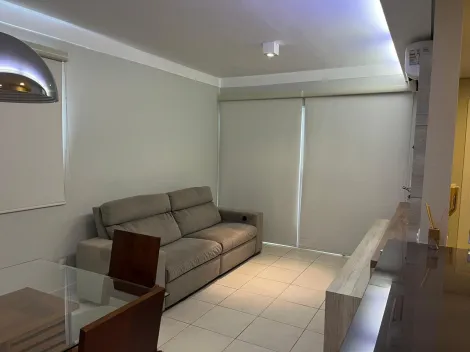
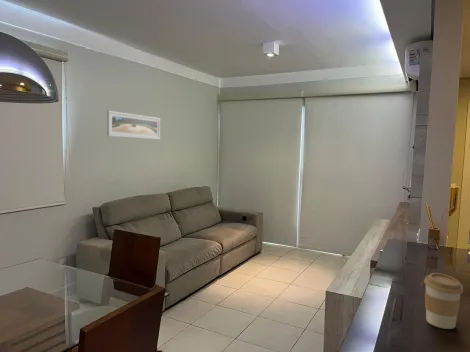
+ coffee cup [423,272,464,330]
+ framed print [106,109,161,141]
